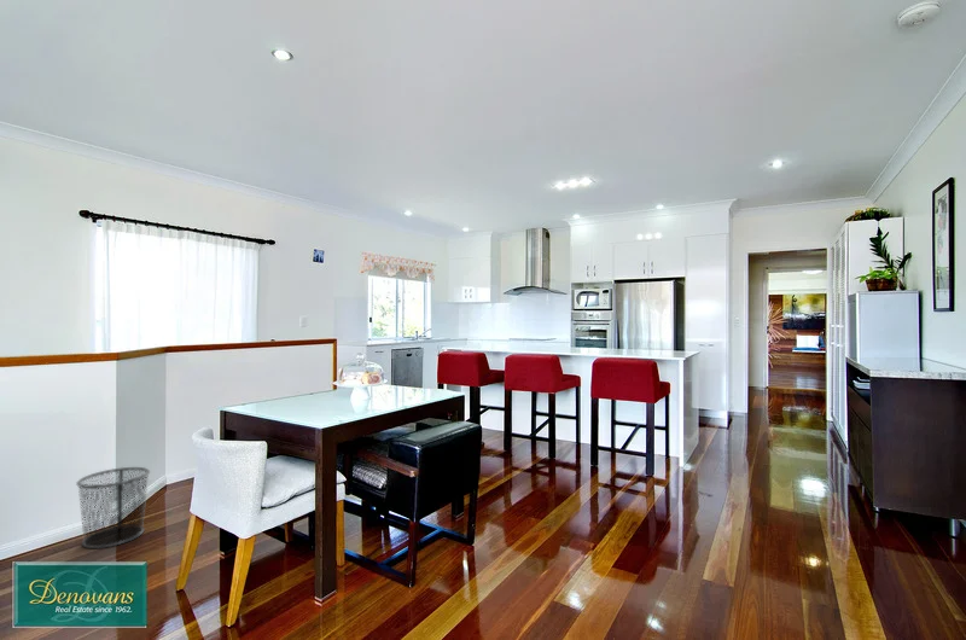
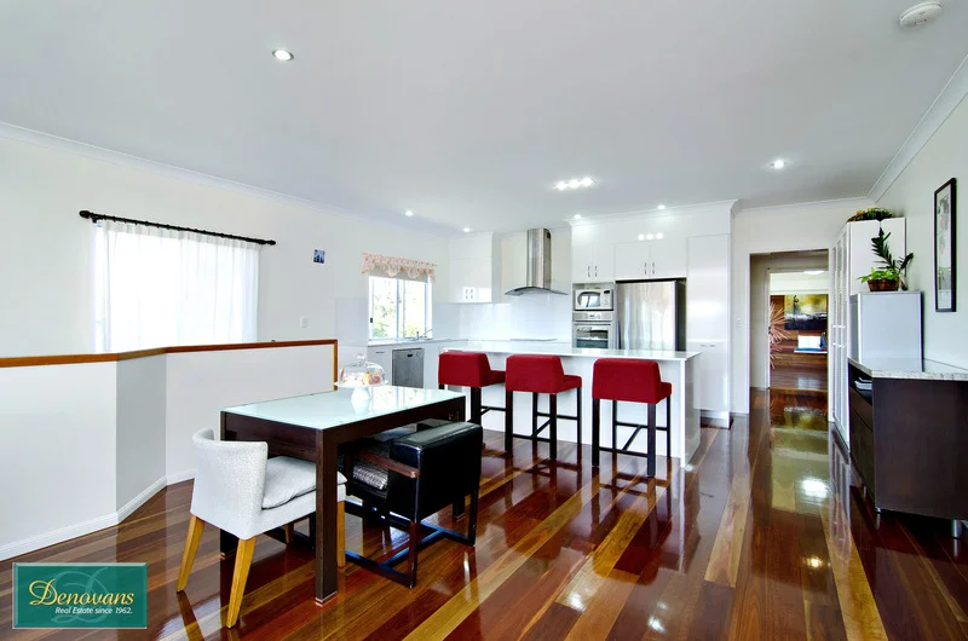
- waste bin [75,466,151,549]
